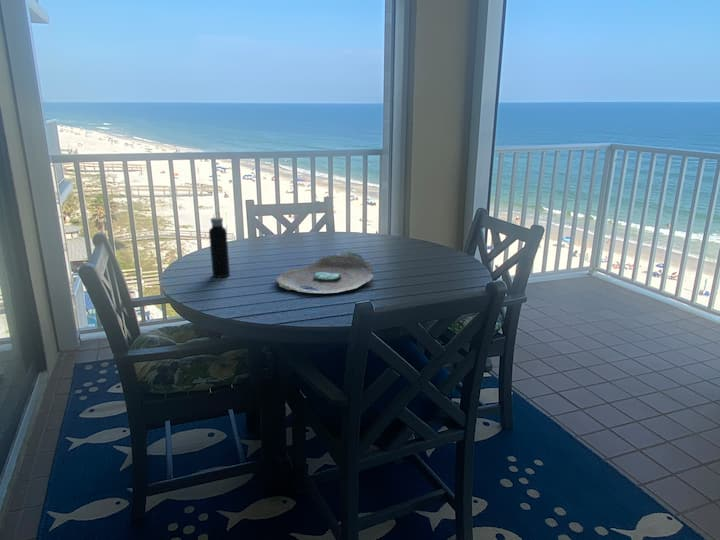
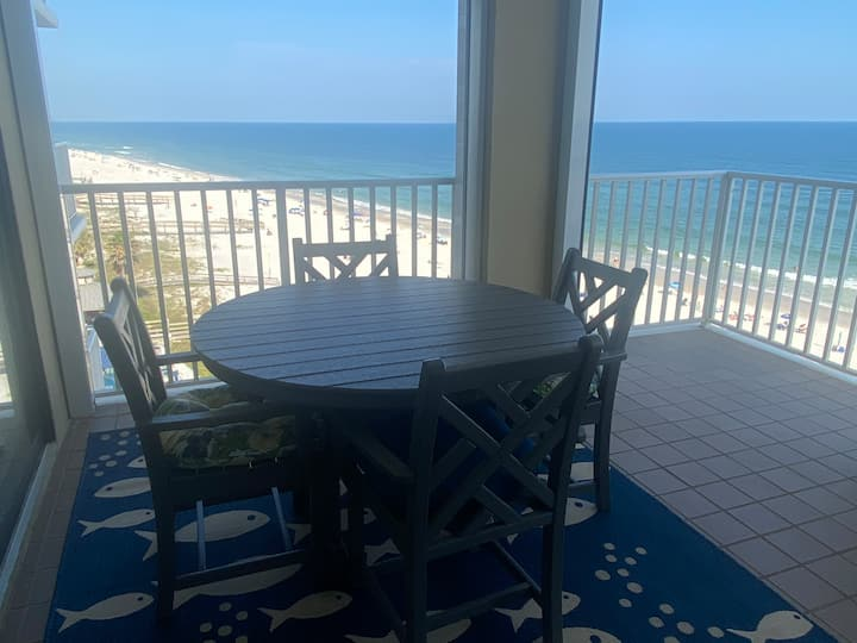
- decorative bowl [275,250,374,294]
- water bottle [208,211,231,278]
